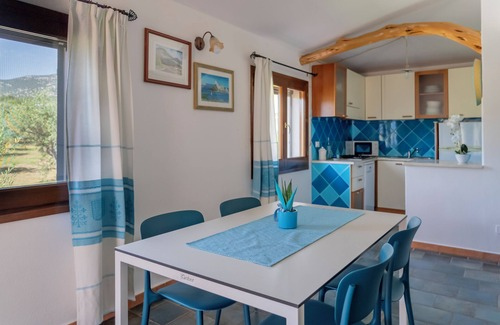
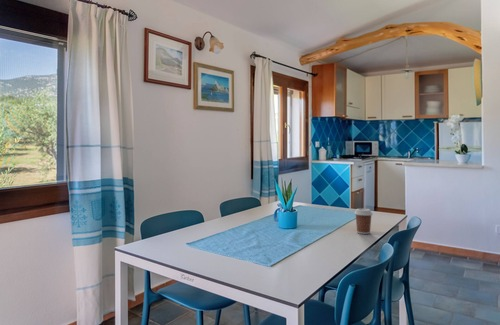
+ coffee cup [353,207,374,235]
